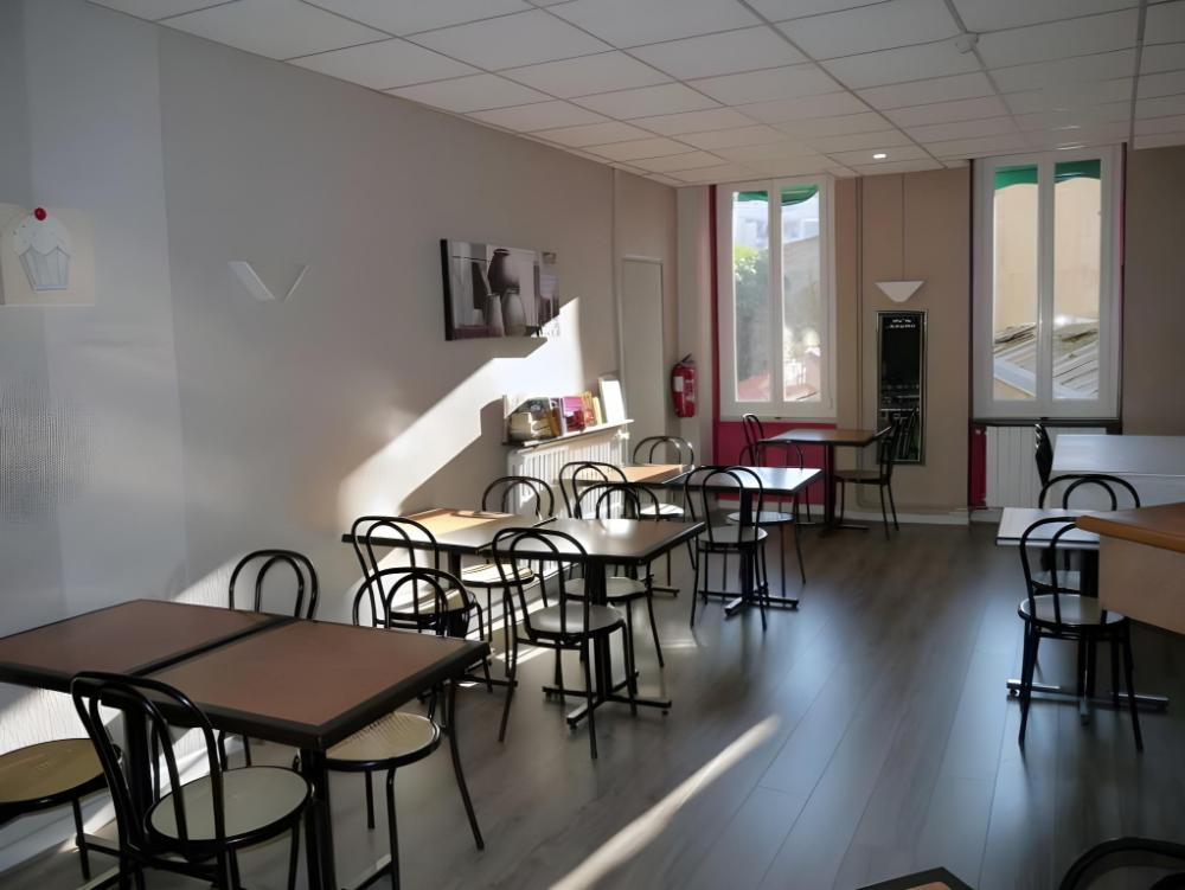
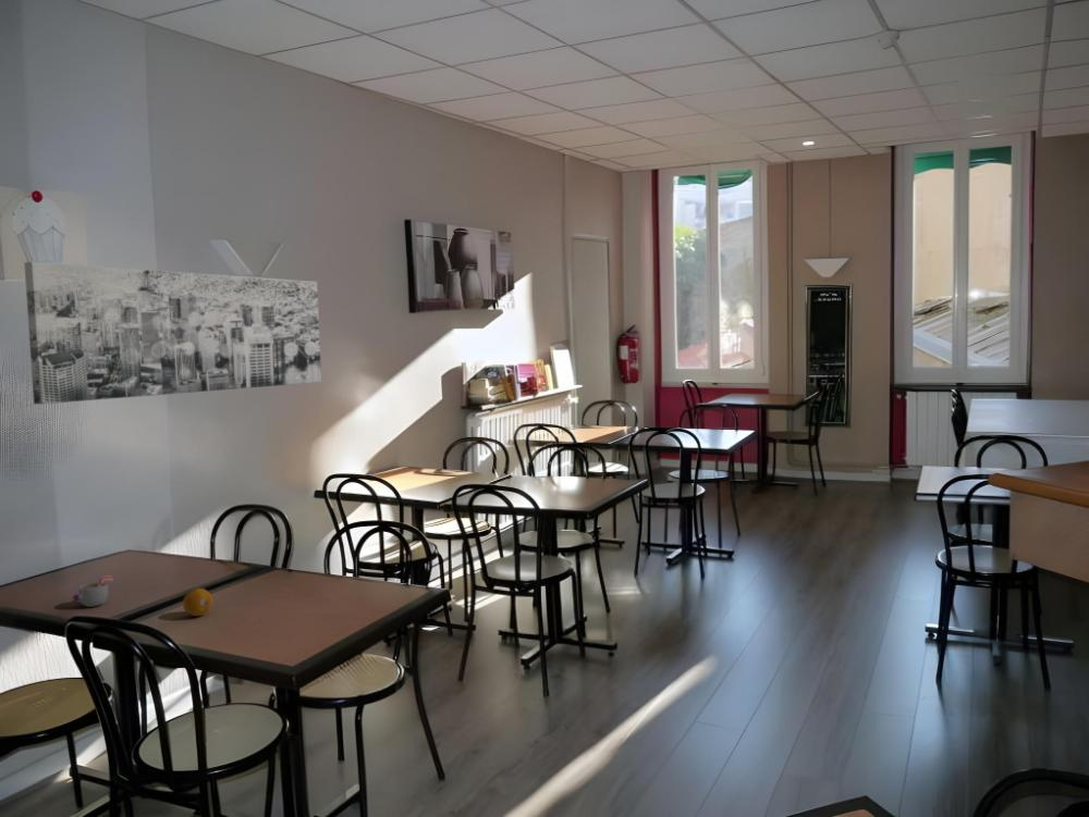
+ wall art [23,261,322,405]
+ fruit [182,587,213,617]
+ mug [72,575,114,608]
